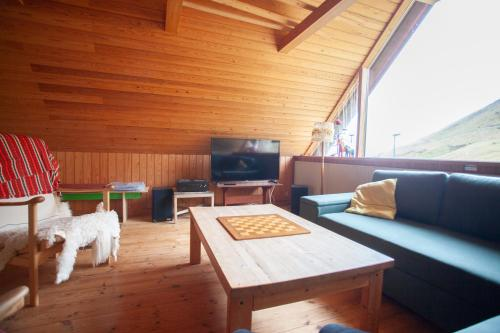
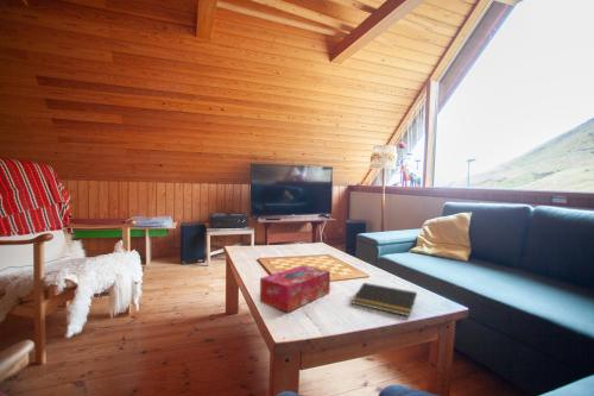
+ tissue box [259,264,331,313]
+ notepad [350,282,418,318]
